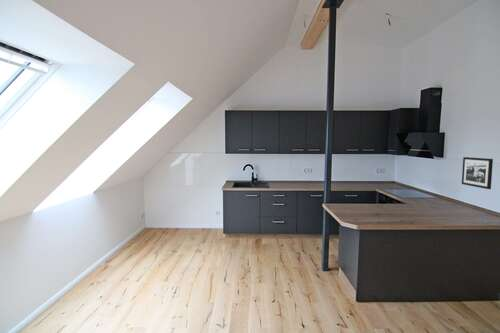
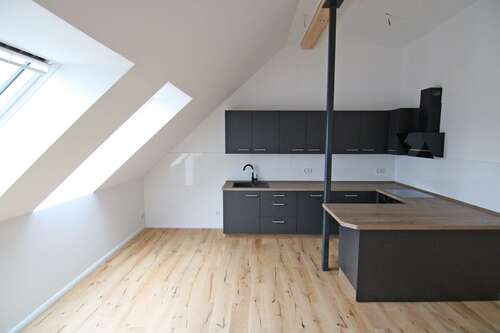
- picture frame [461,156,494,190]
